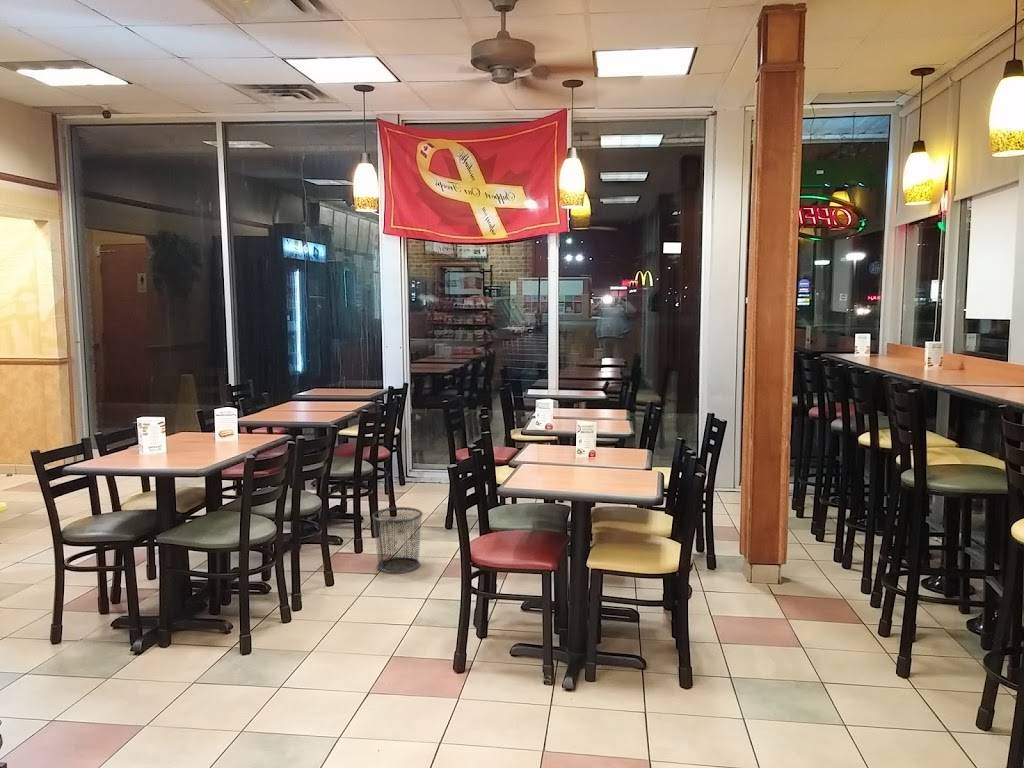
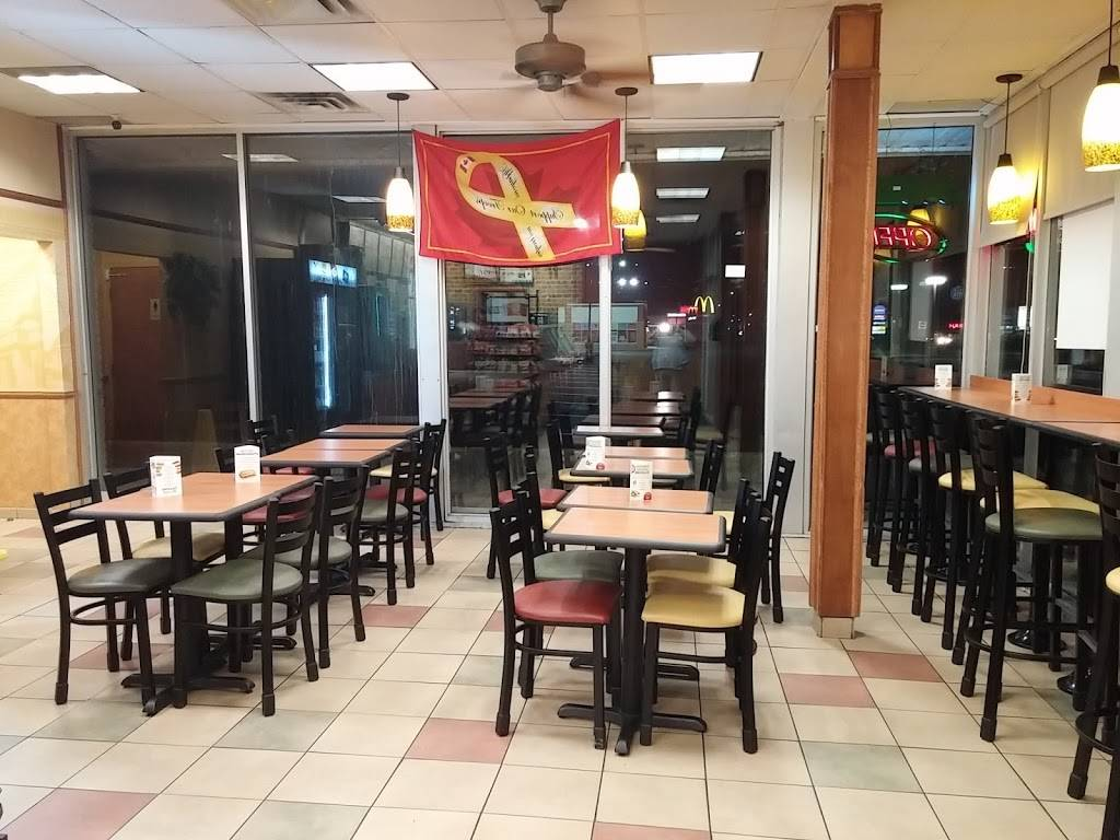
- waste bin [371,506,424,574]
